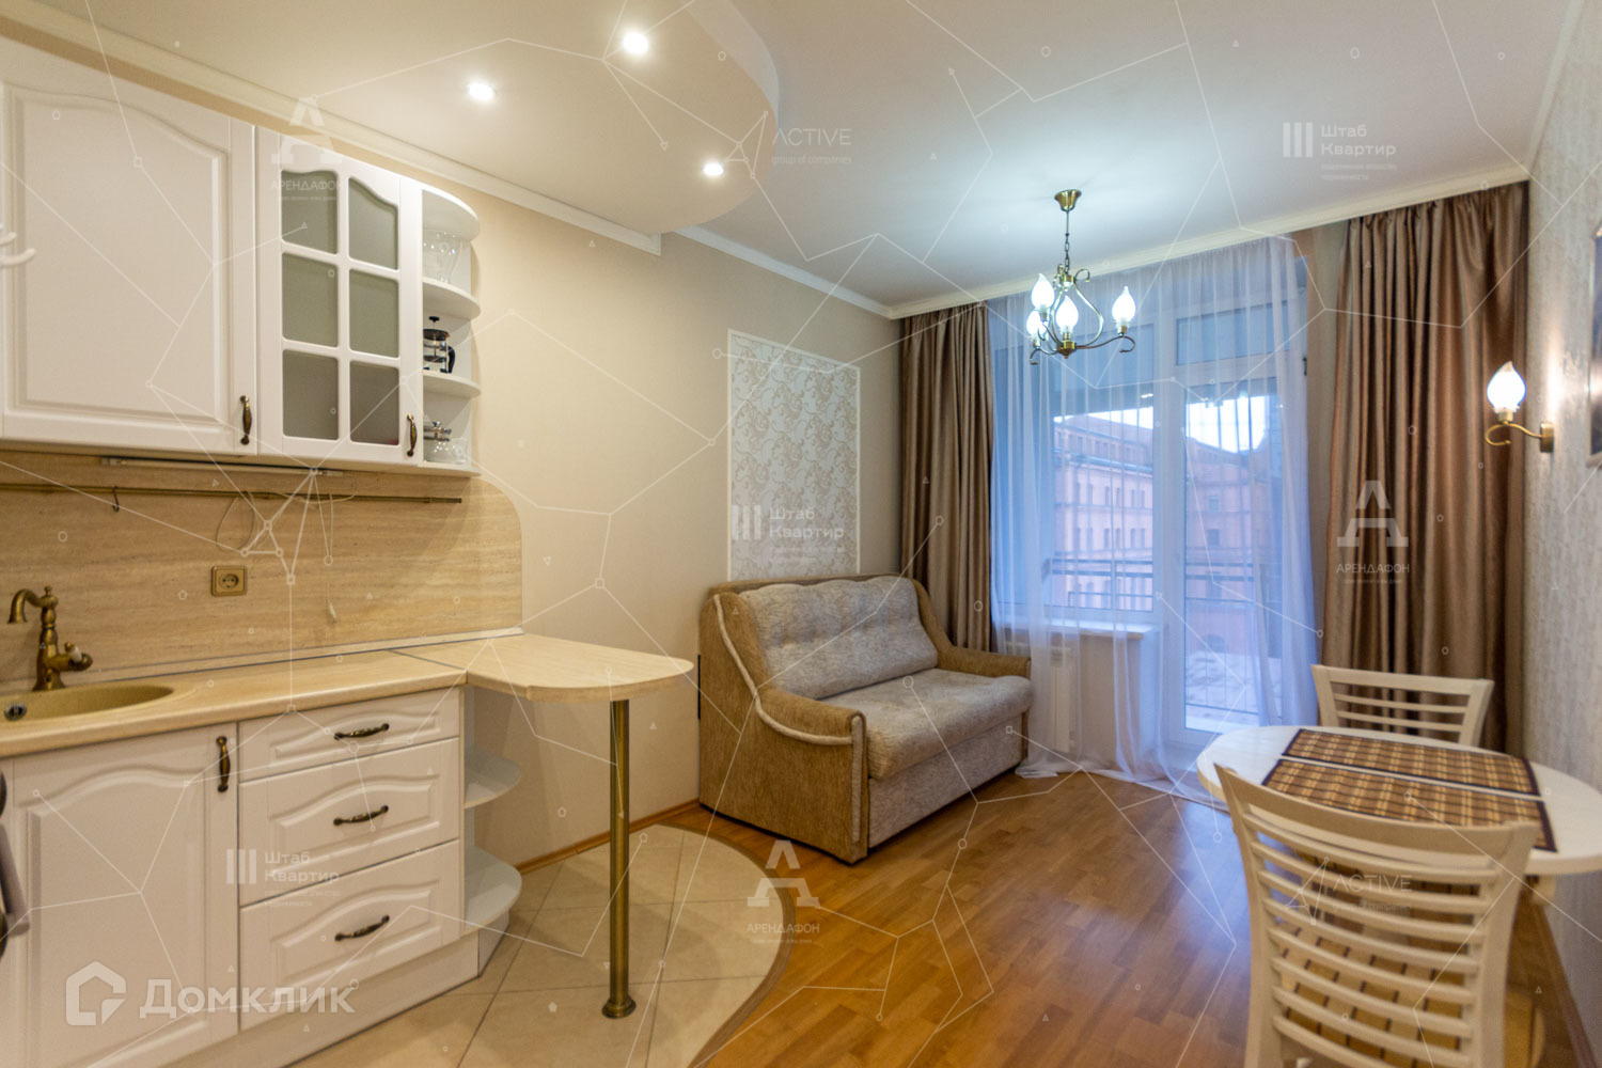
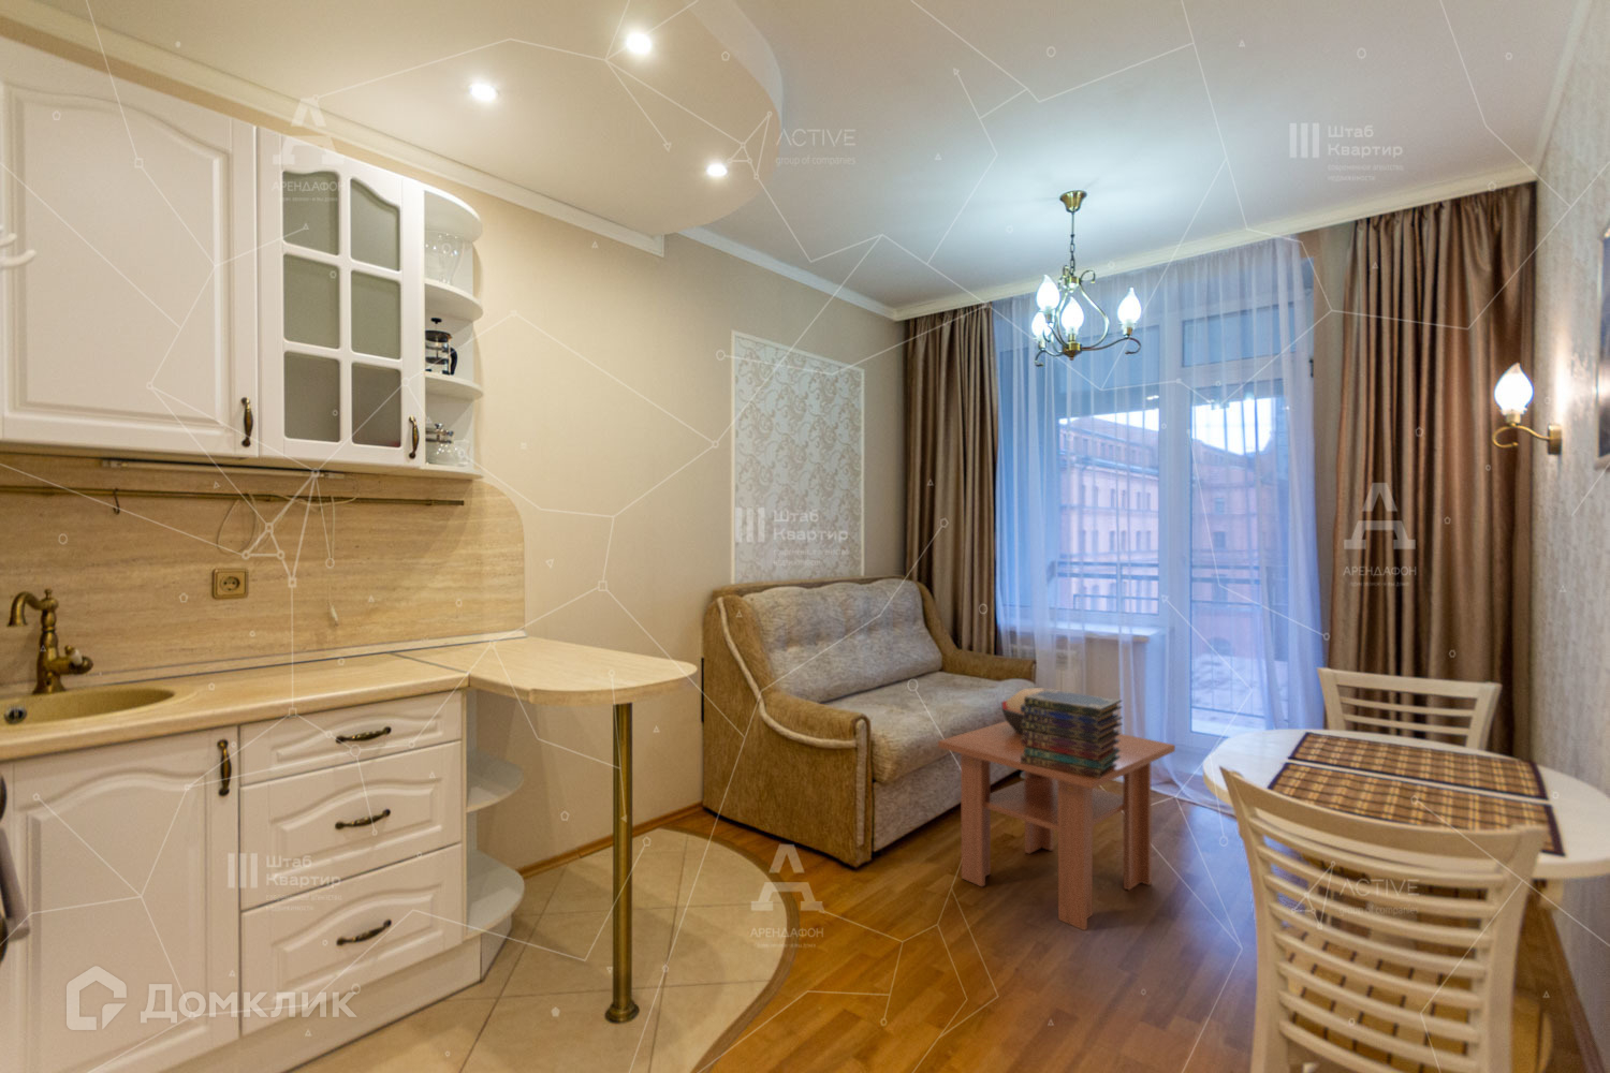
+ decorative bowl [1000,686,1060,735]
+ book stack [1021,687,1124,778]
+ coffee table [937,720,1176,932]
